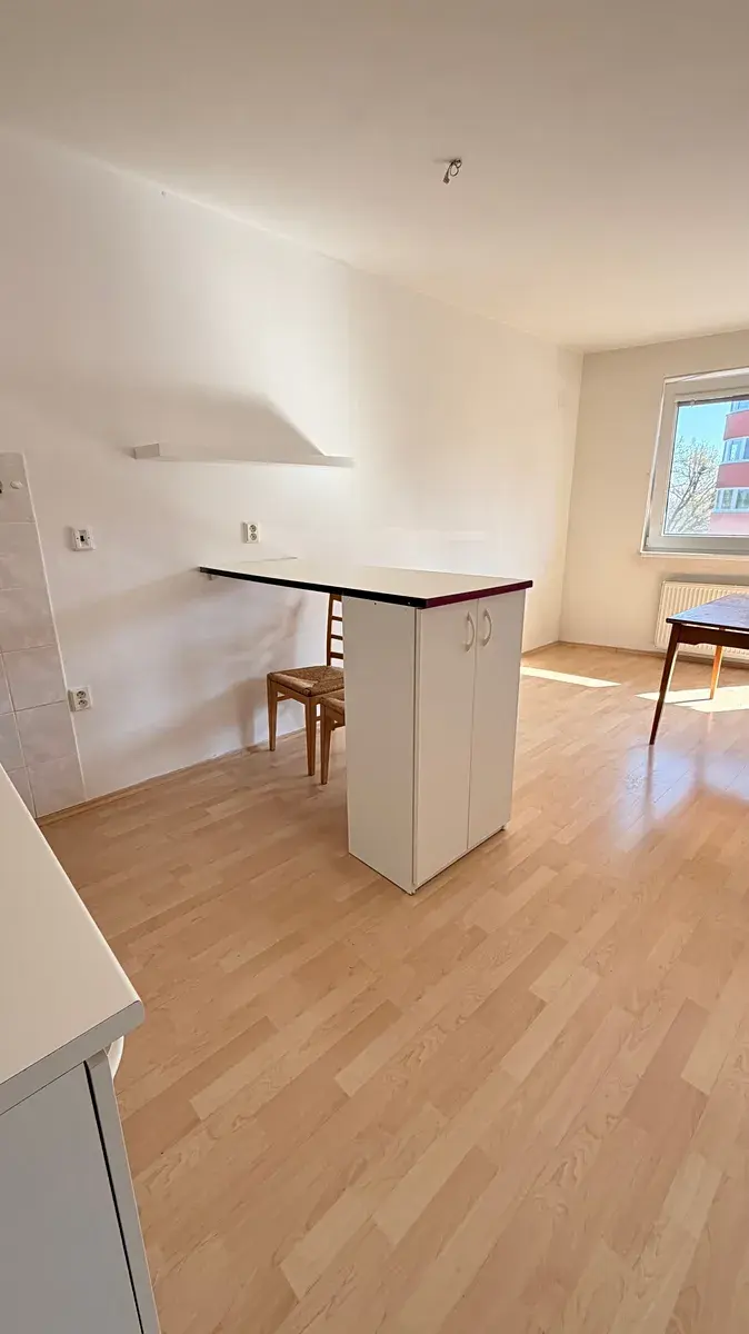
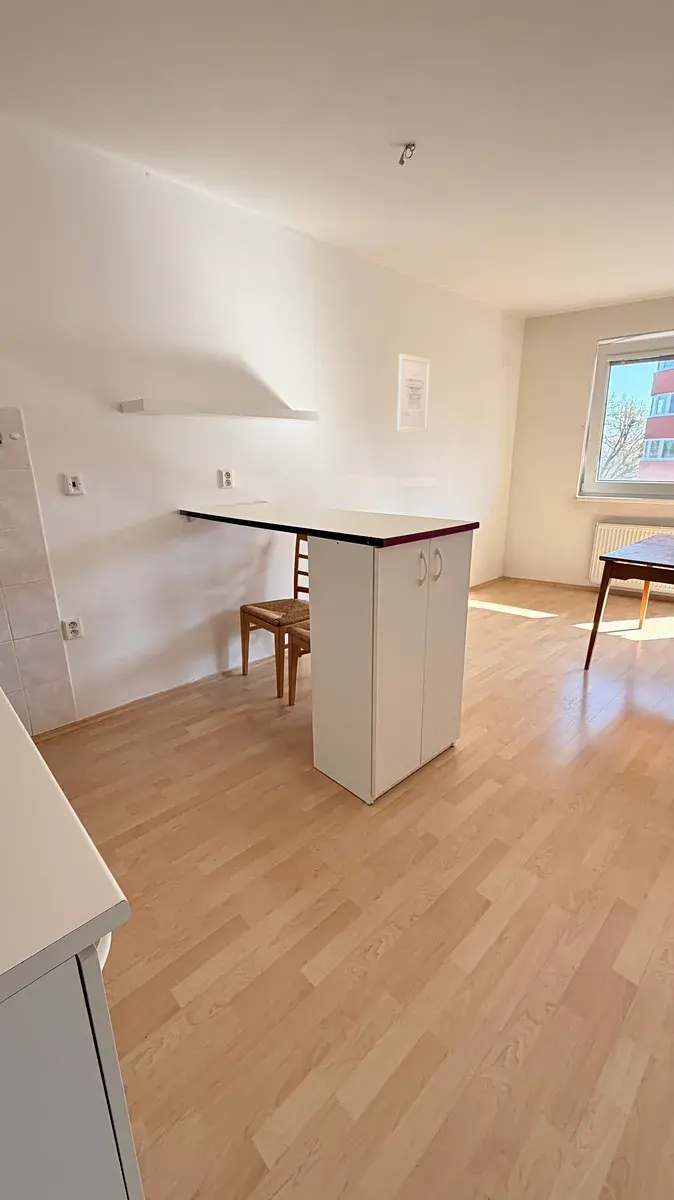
+ wall art [396,353,432,433]
